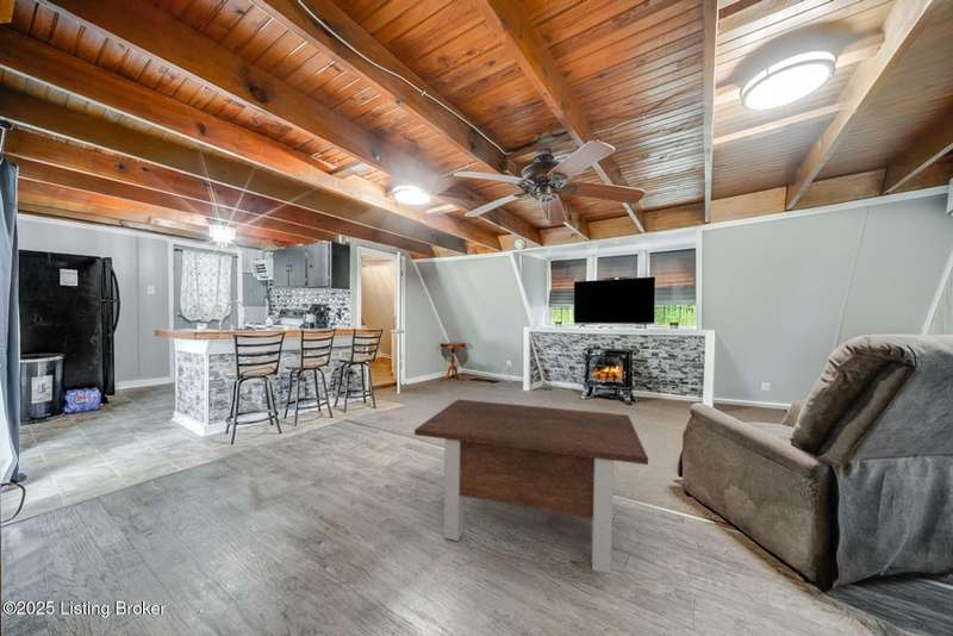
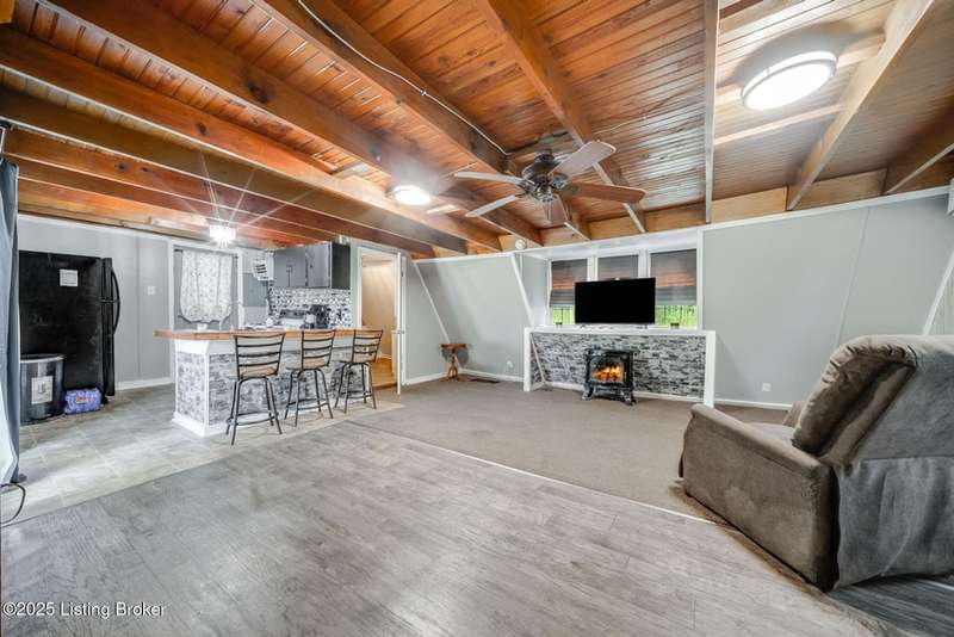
- coffee table [413,398,649,575]
